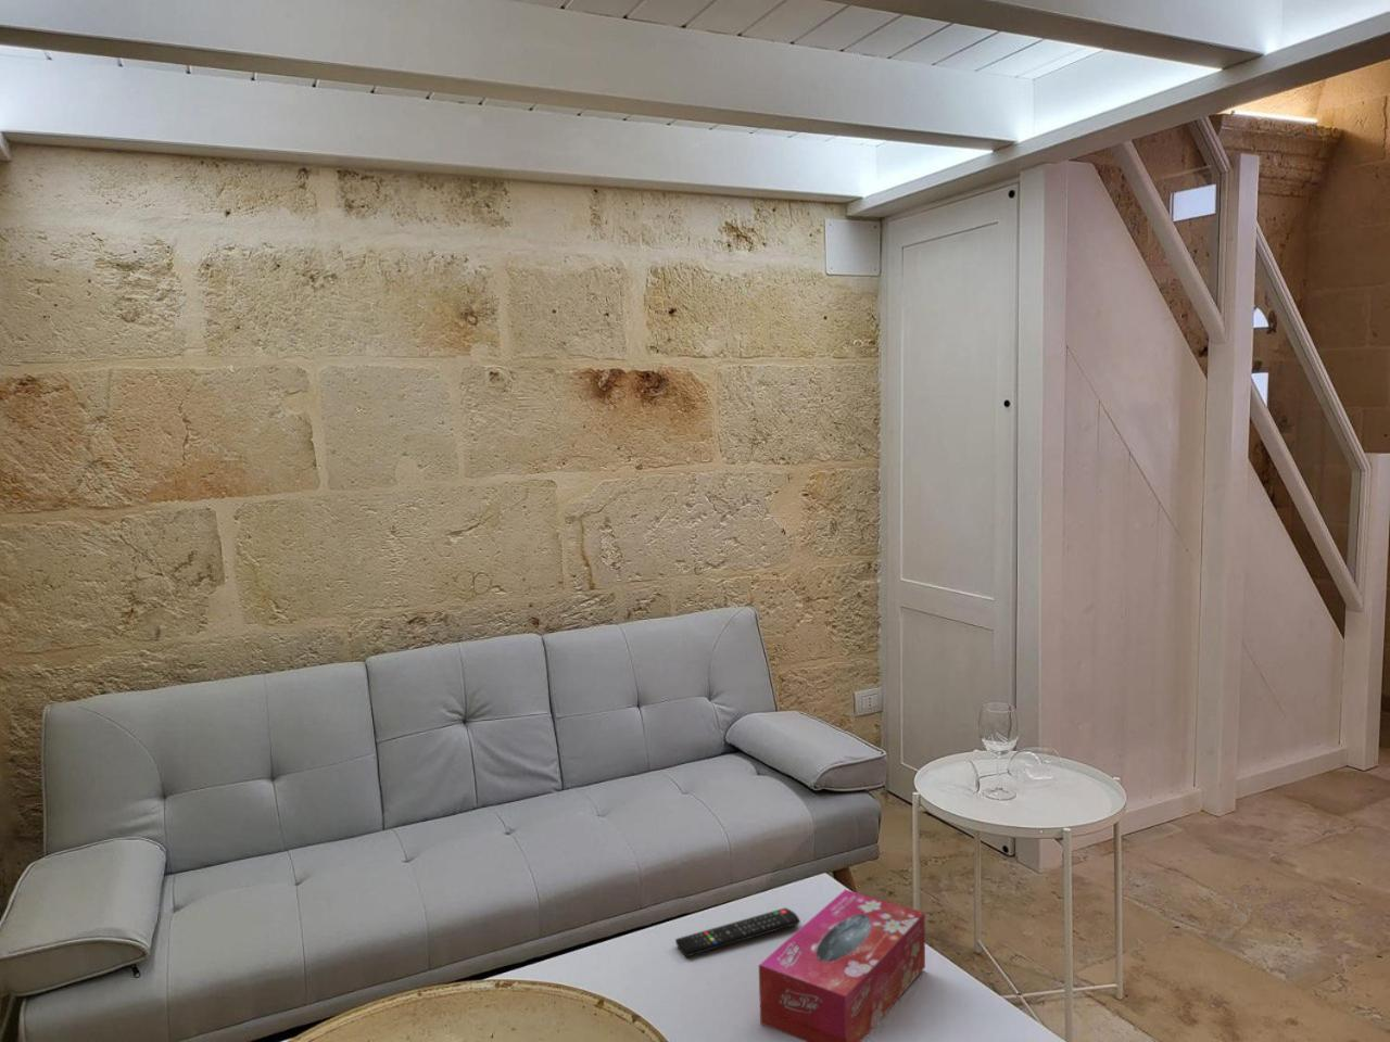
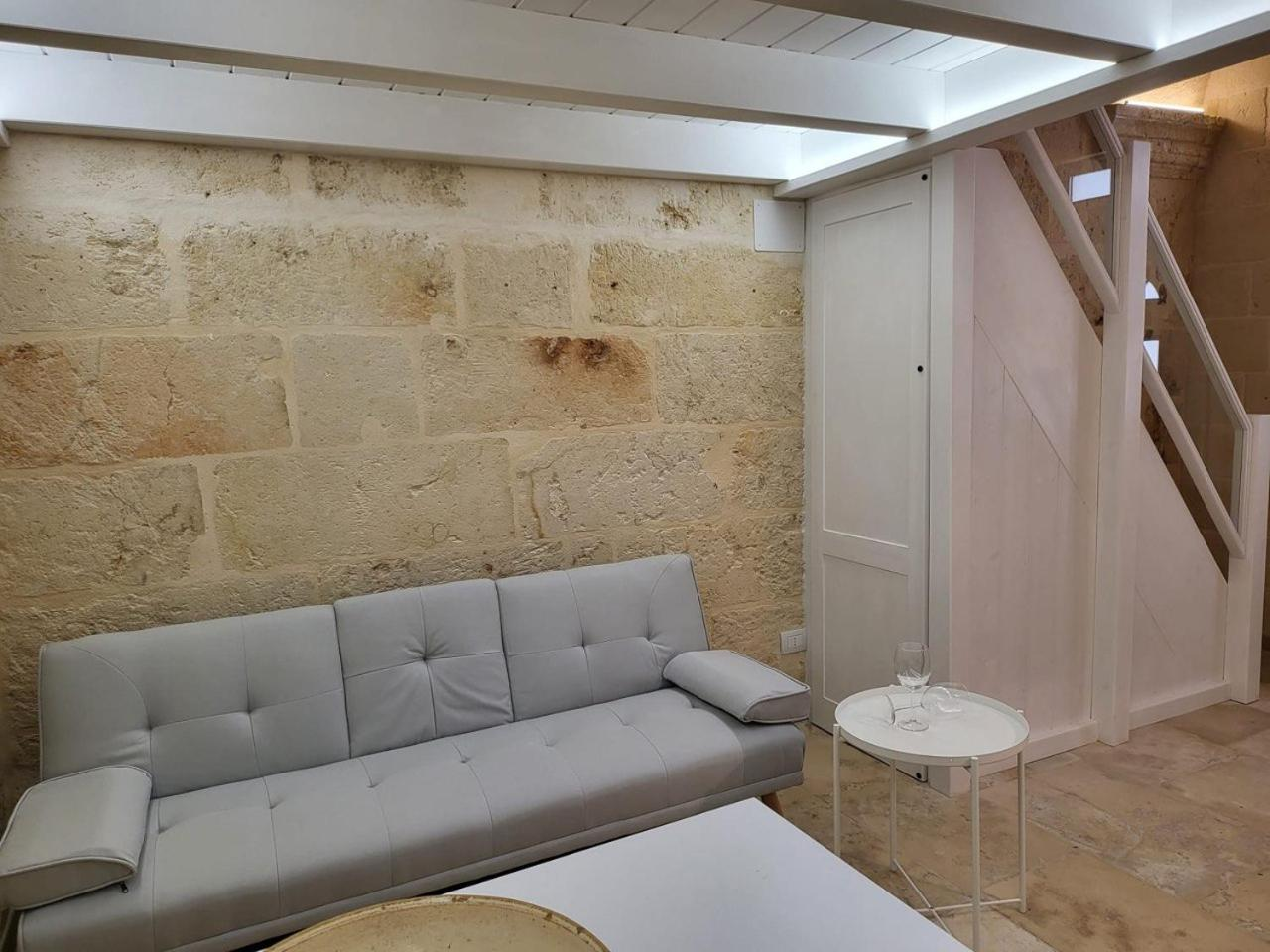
- remote control [674,906,800,958]
- tissue box [758,888,926,1042]
